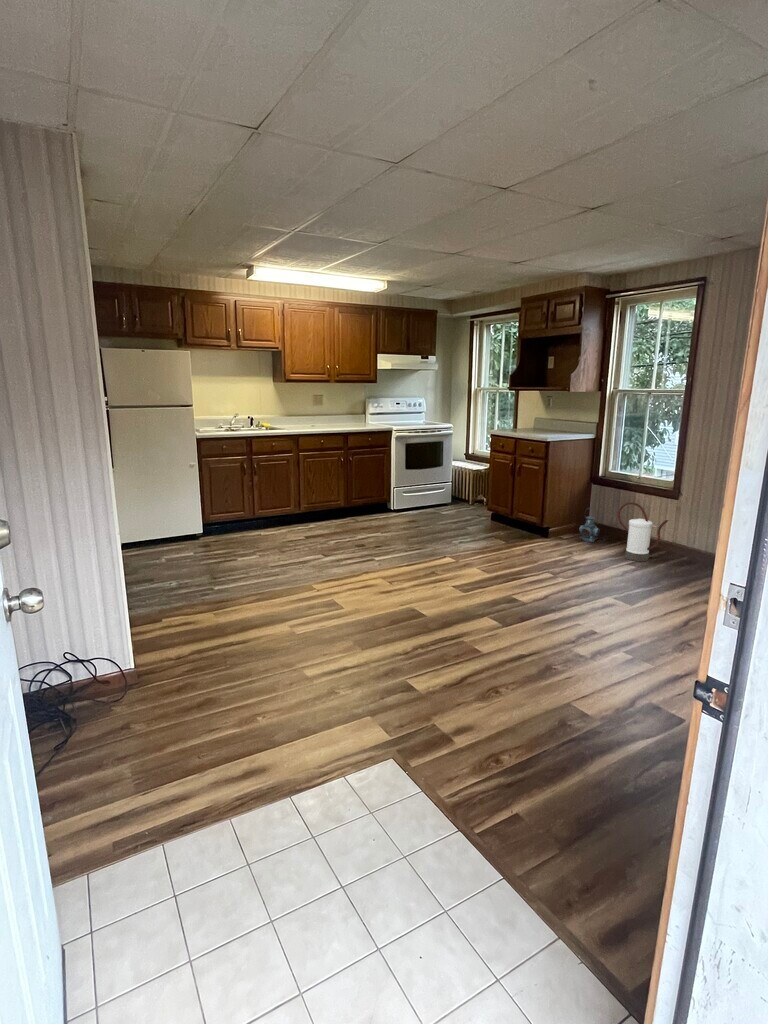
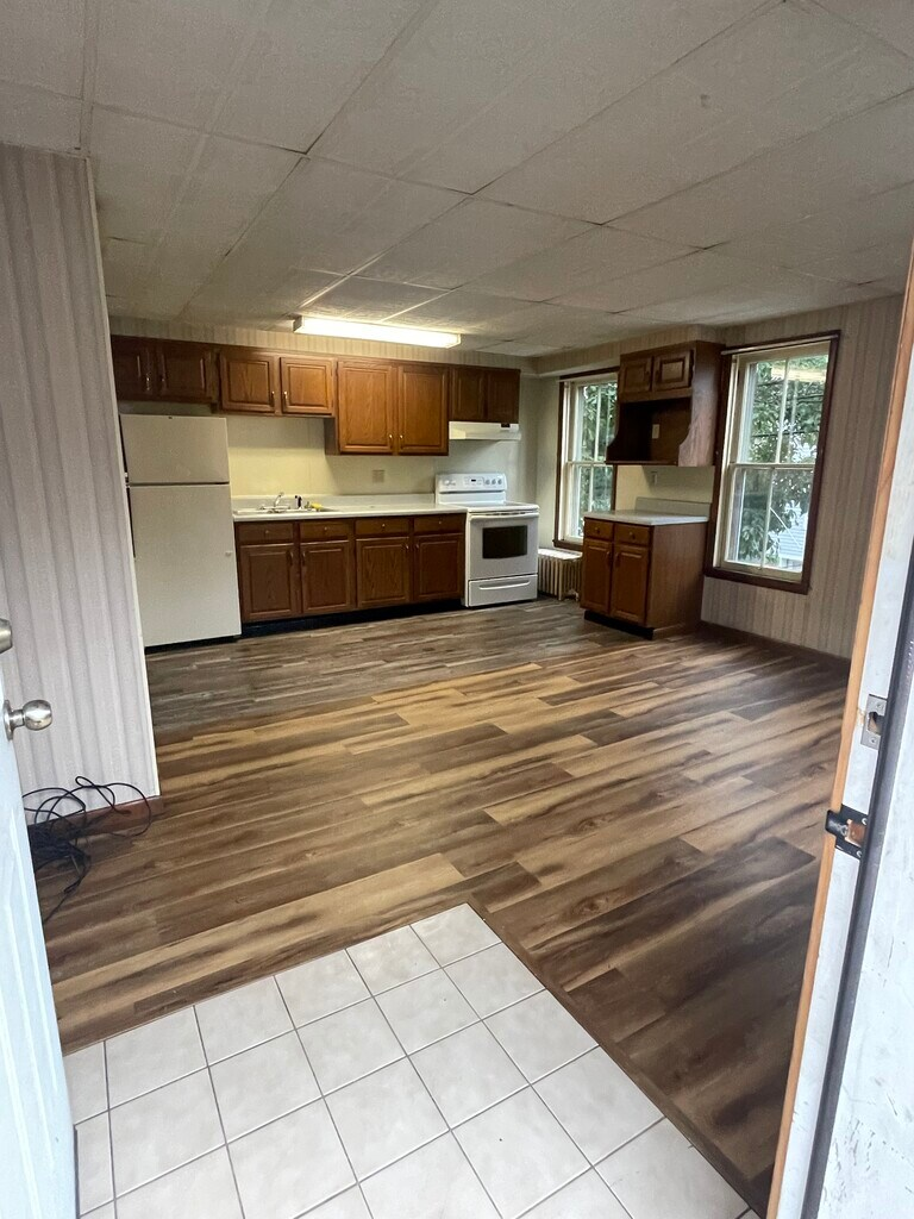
- watering can [617,501,669,562]
- lantern [578,507,601,543]
